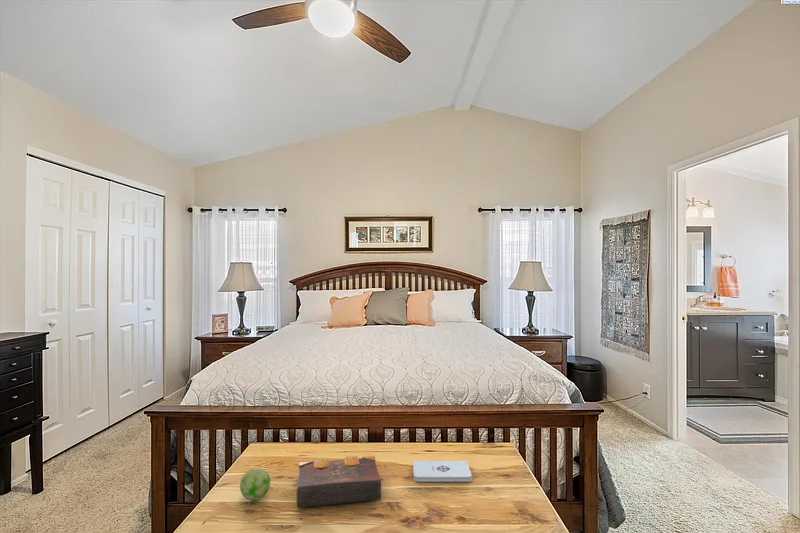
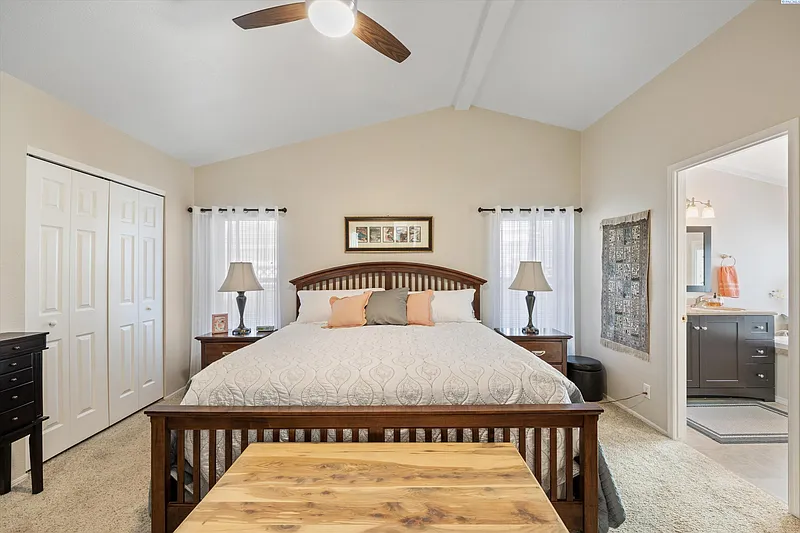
- decorative ball [239,467,271,501]
- notepad [412,460,473,482]
- book [296,455,382,508]
